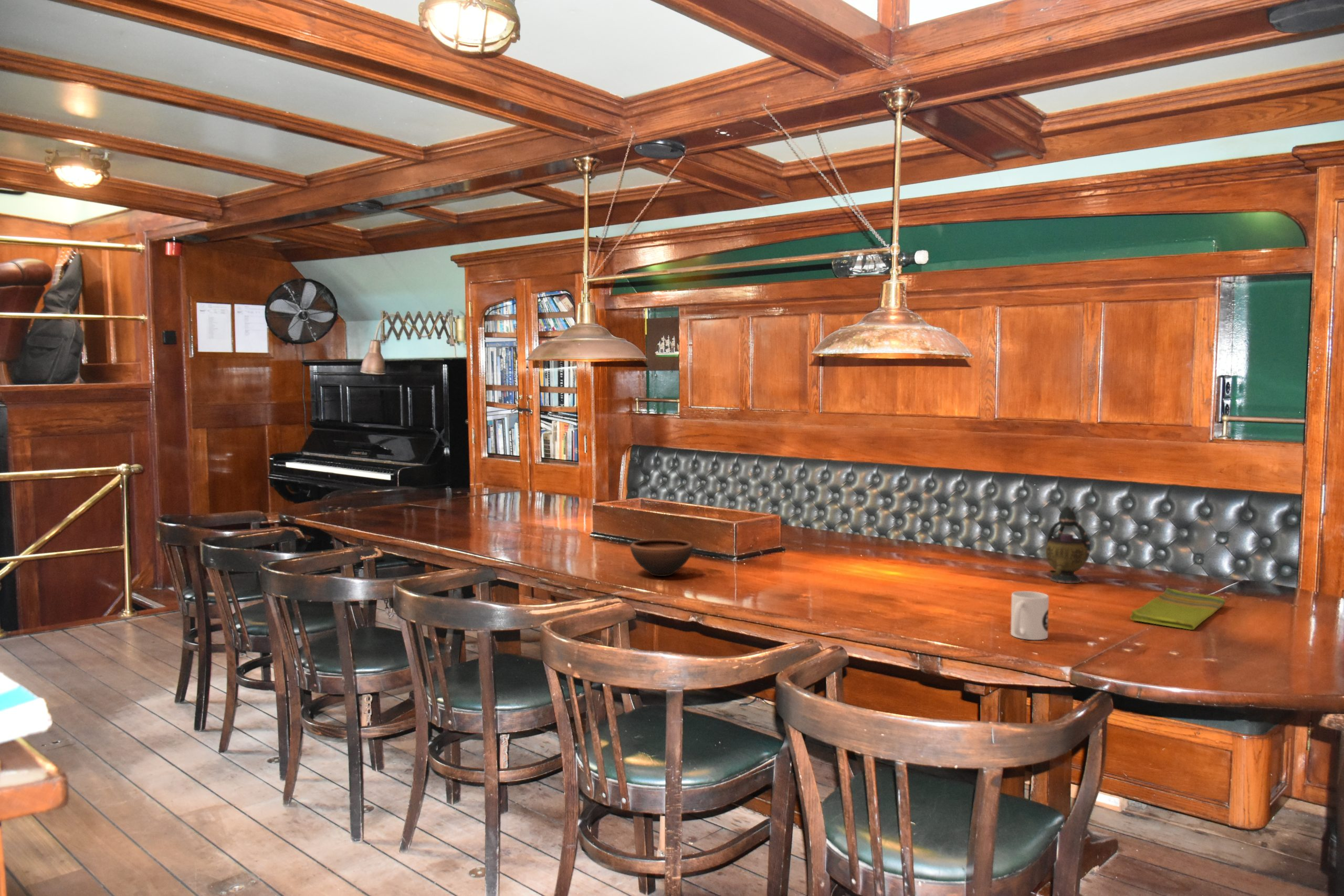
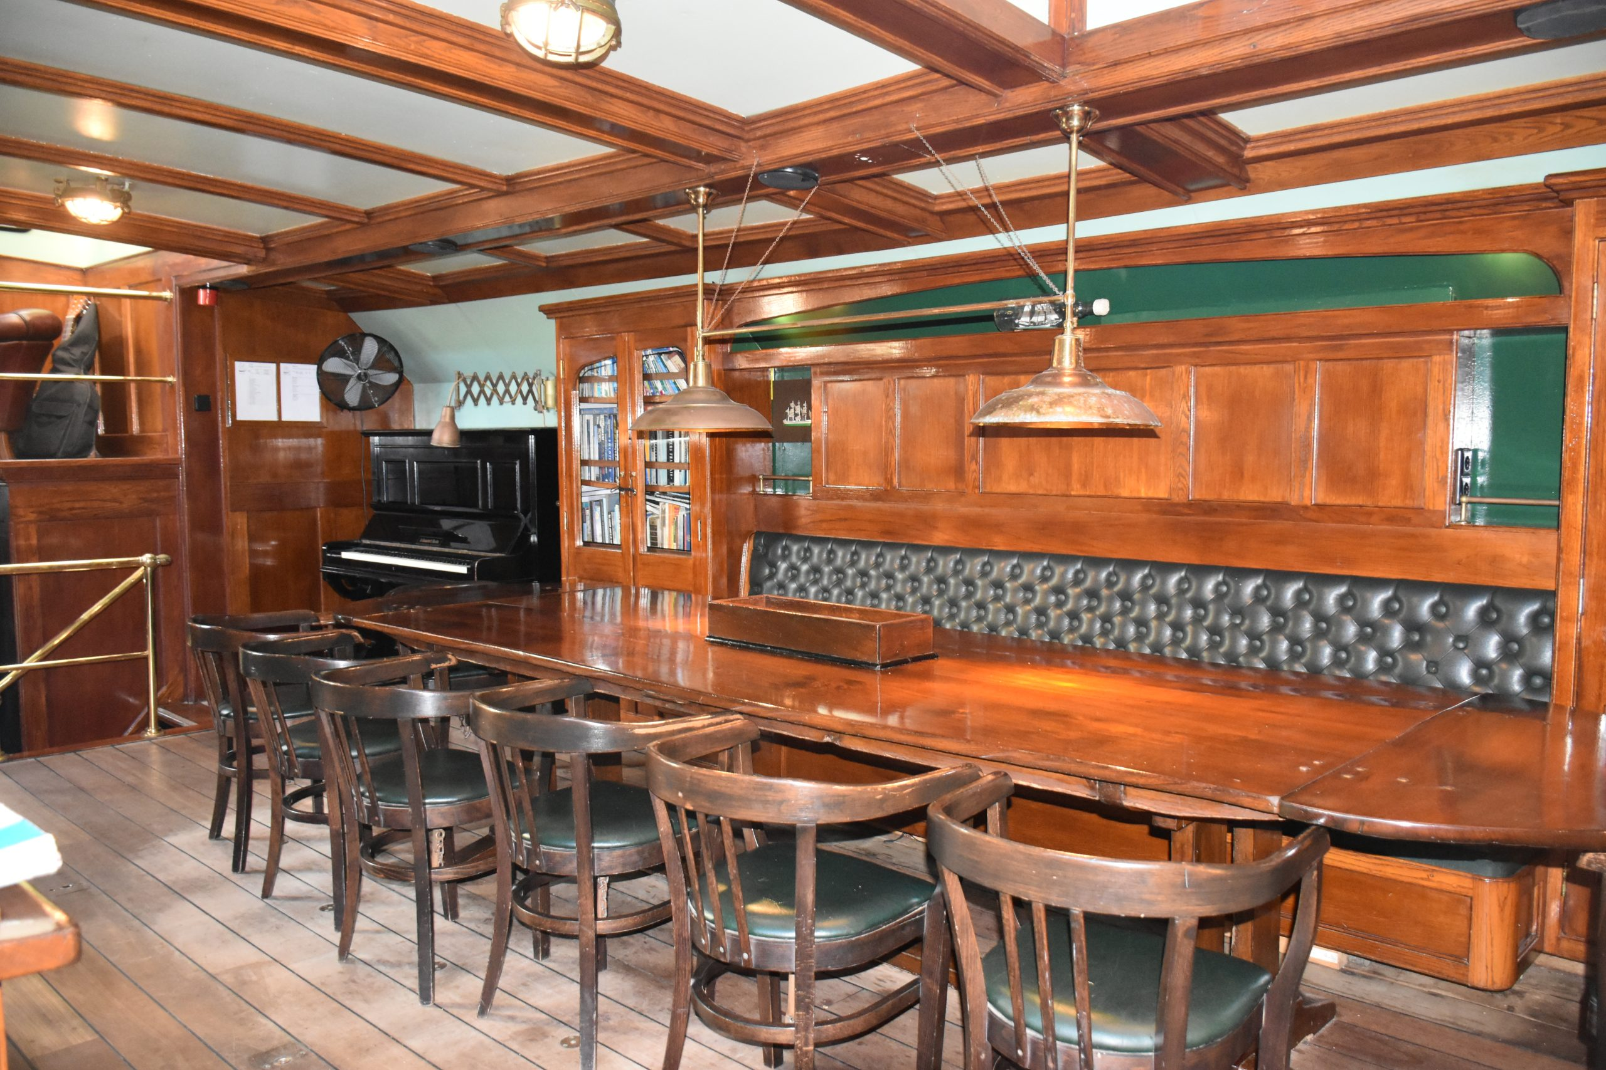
- teapot [1045,505,1091,584]
- mug [1010,591,1049,640]
- dish towel [1130,587,1226,630]
- bowl [629,539,694,577]
